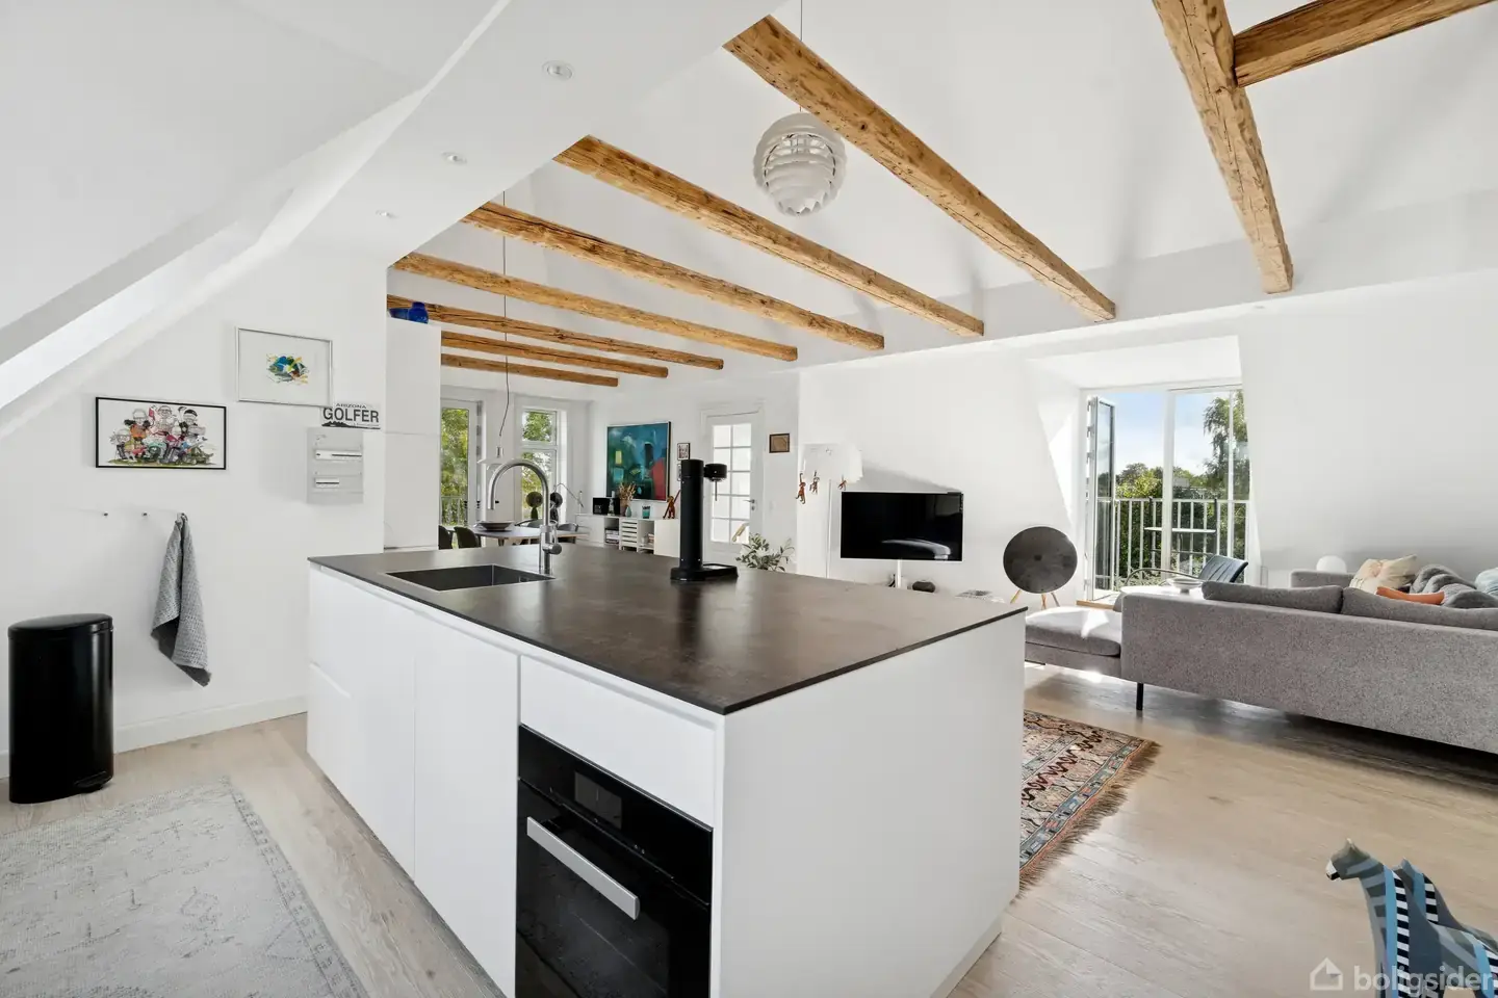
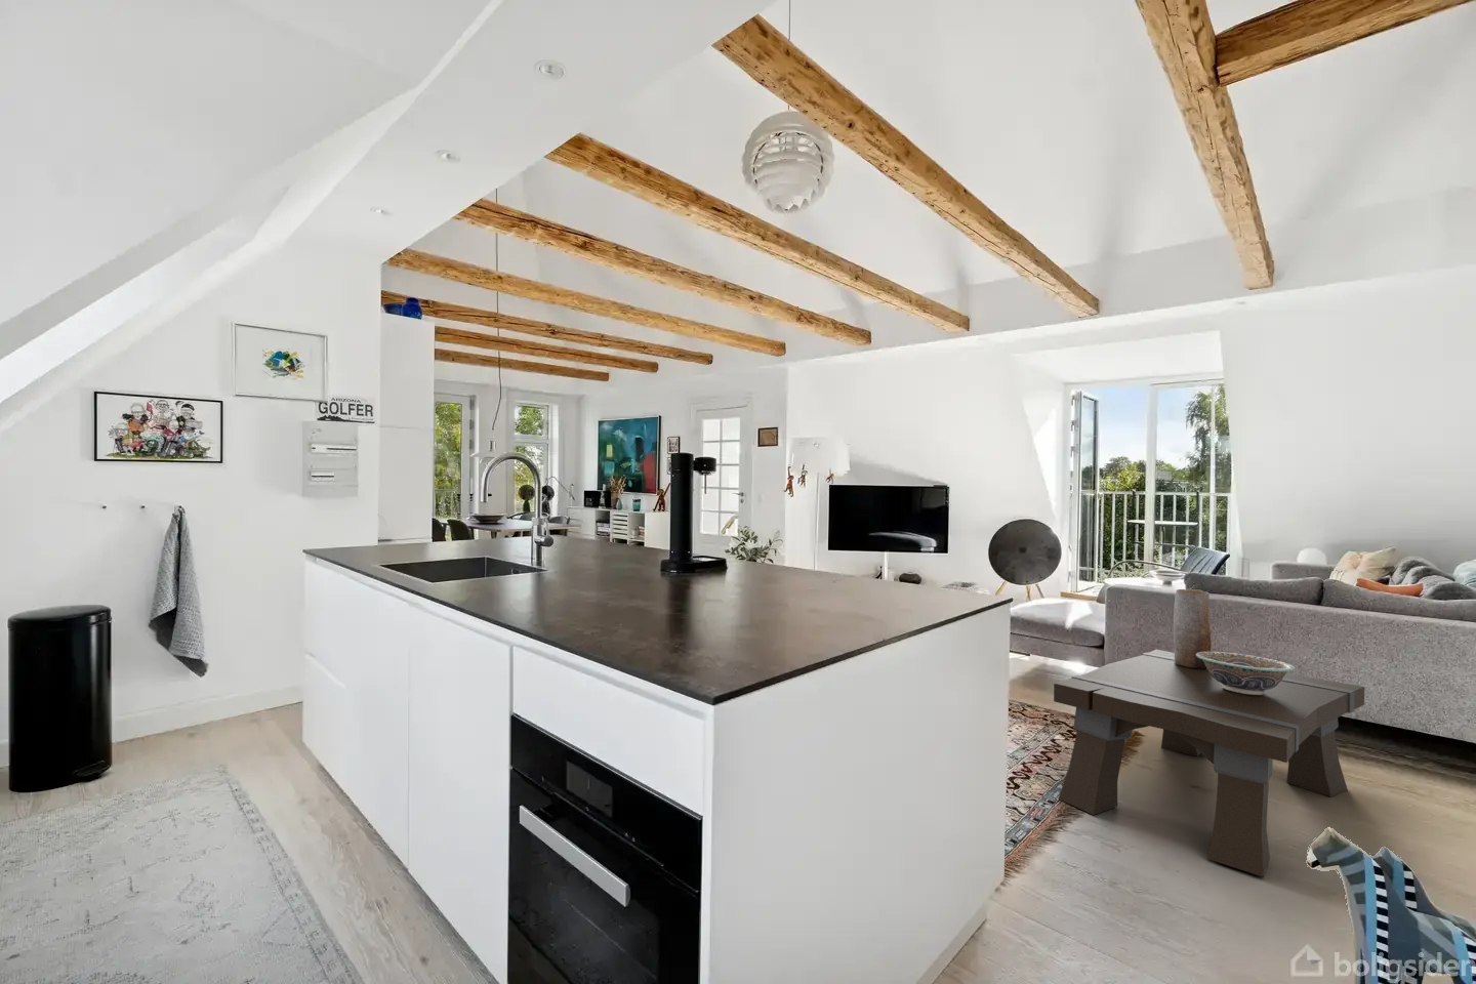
+ coffee table [1053,649,1365,879]
+ vase [1173,589,1212,669]
+ decorative bowl [1196,651,1296,695]
